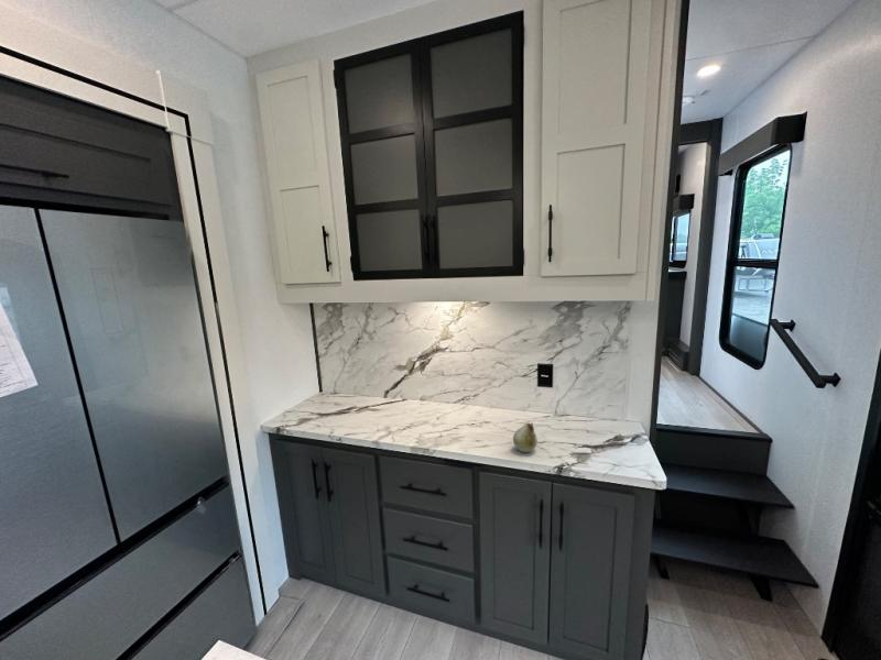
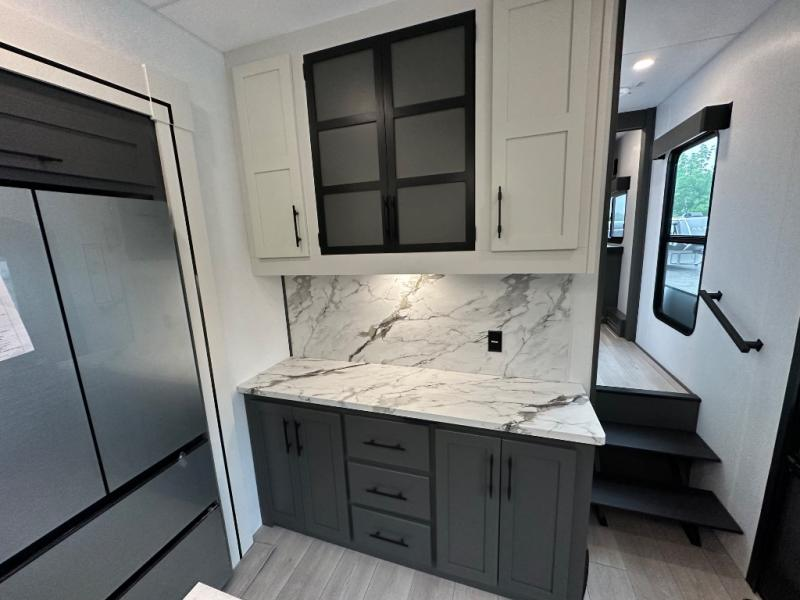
- fruit [512,422,539,453]
